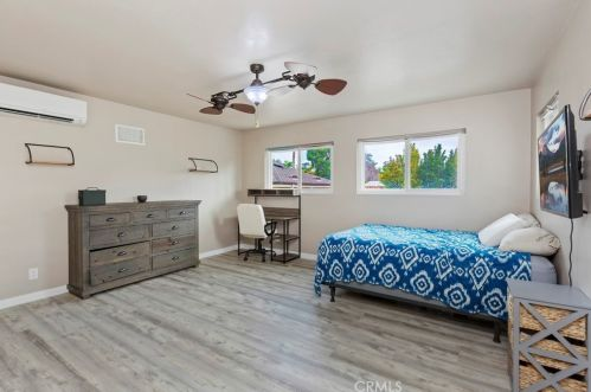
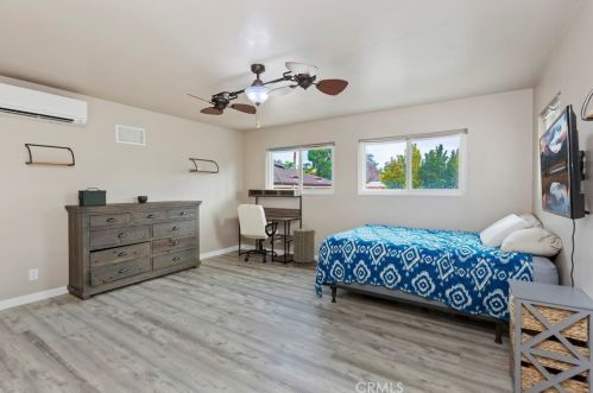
+ laundry hamper [291,223,317,264]
